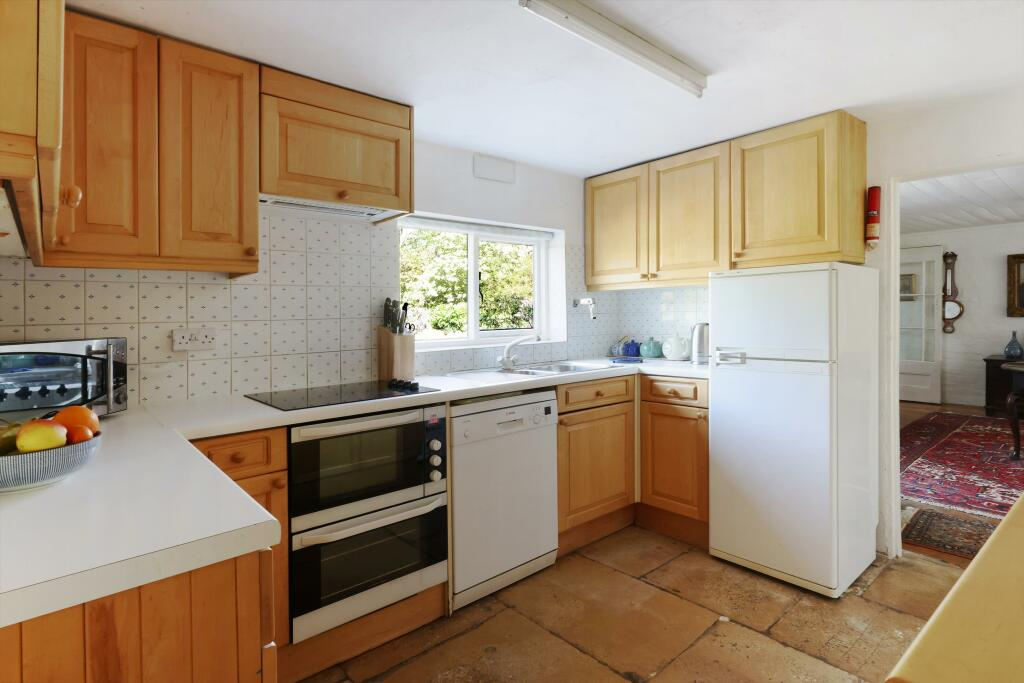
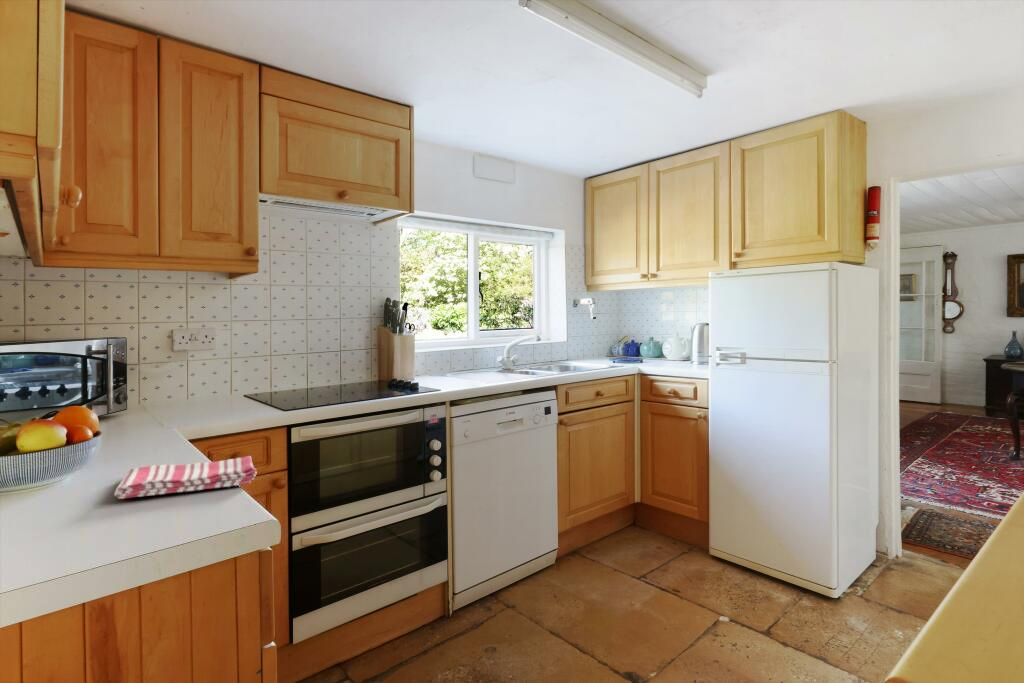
+ dish towel [113,455,258,500]
